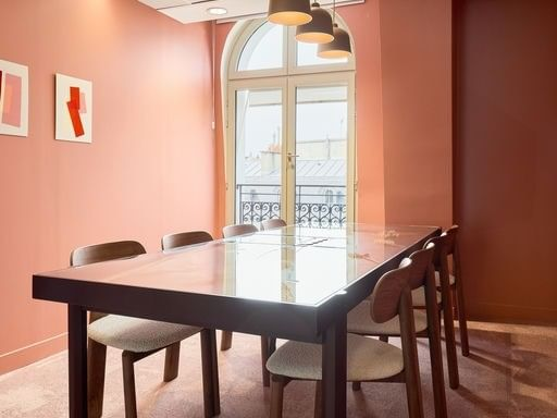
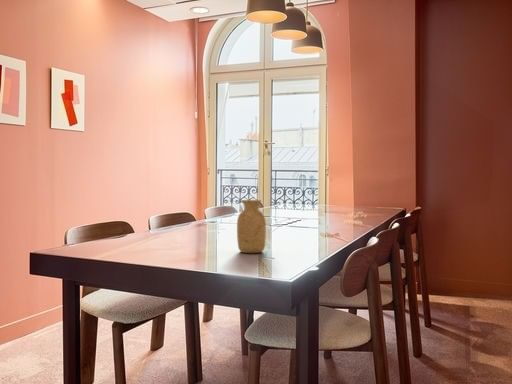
+ vase [236,199,267,254]
